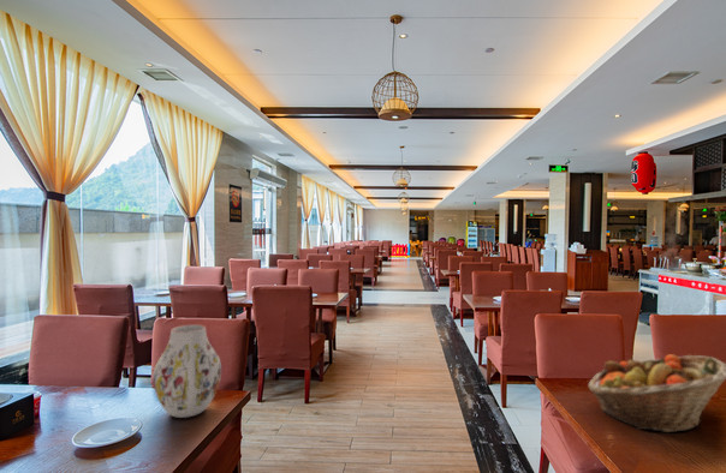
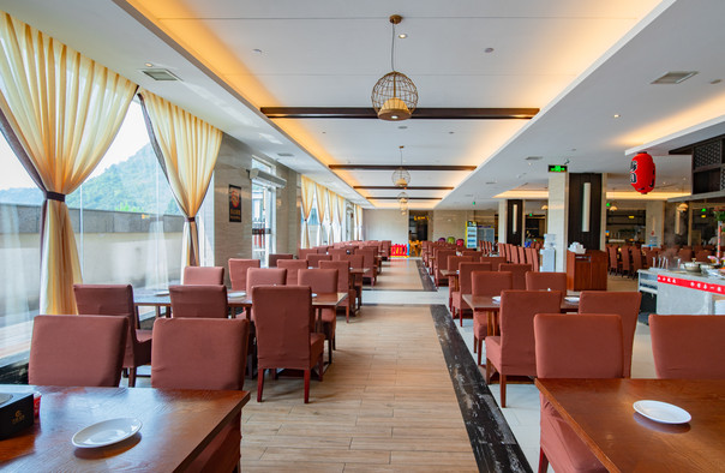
- fruit basket [587,353,726,433]
- vase [151,323,222,419]
